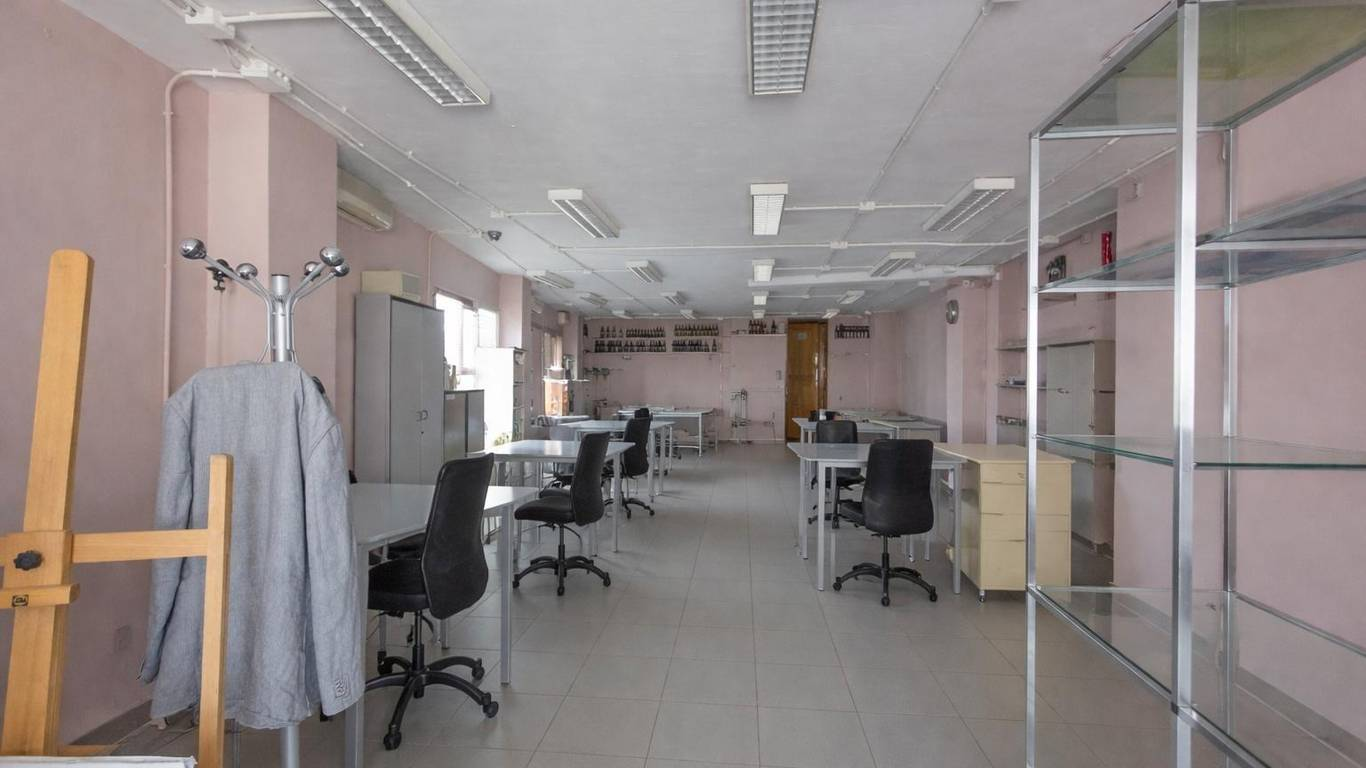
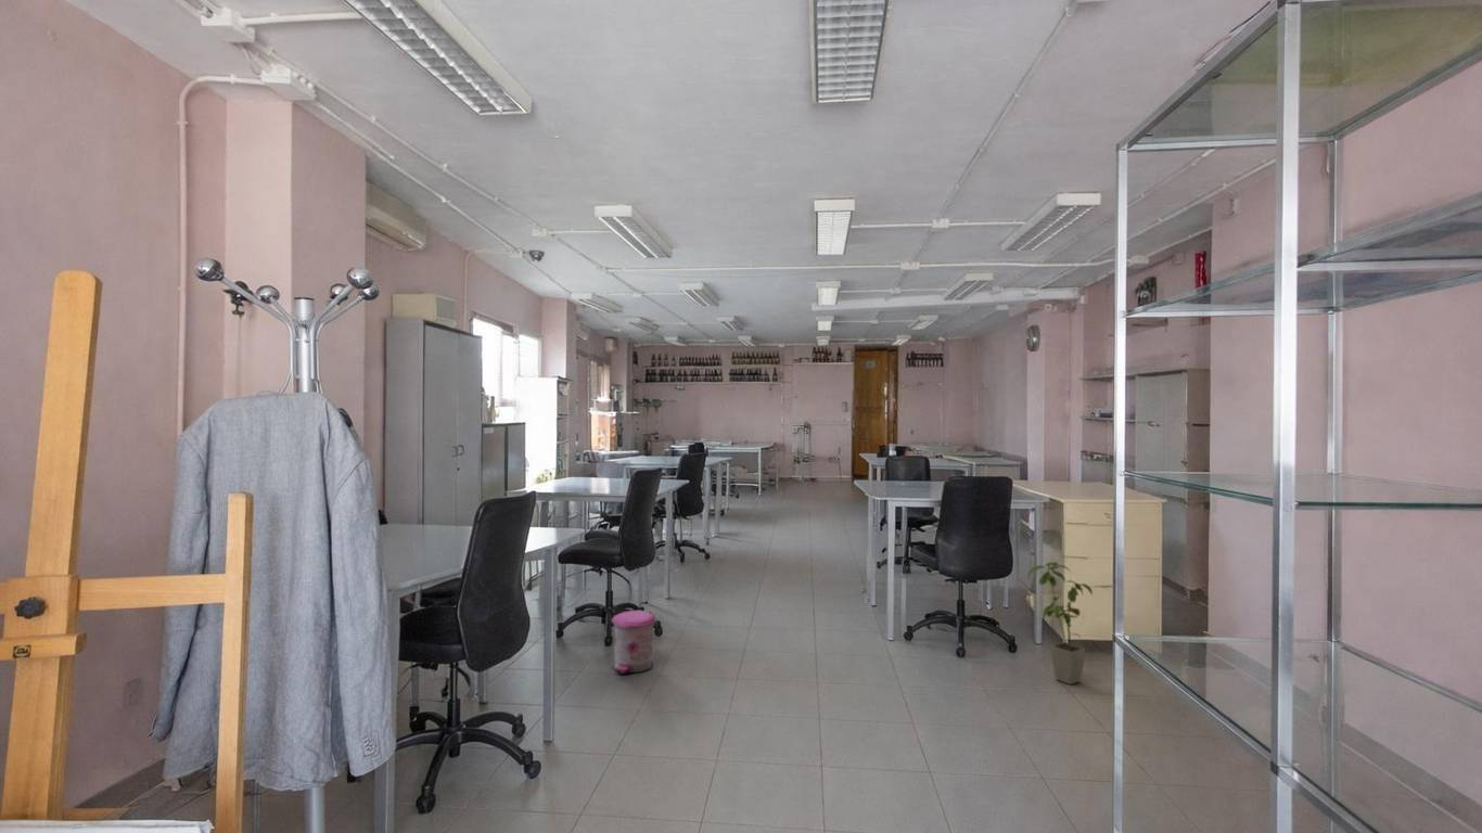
+ trash can [611,608,656,676]
+ house plant [1026,561,1094,685]
